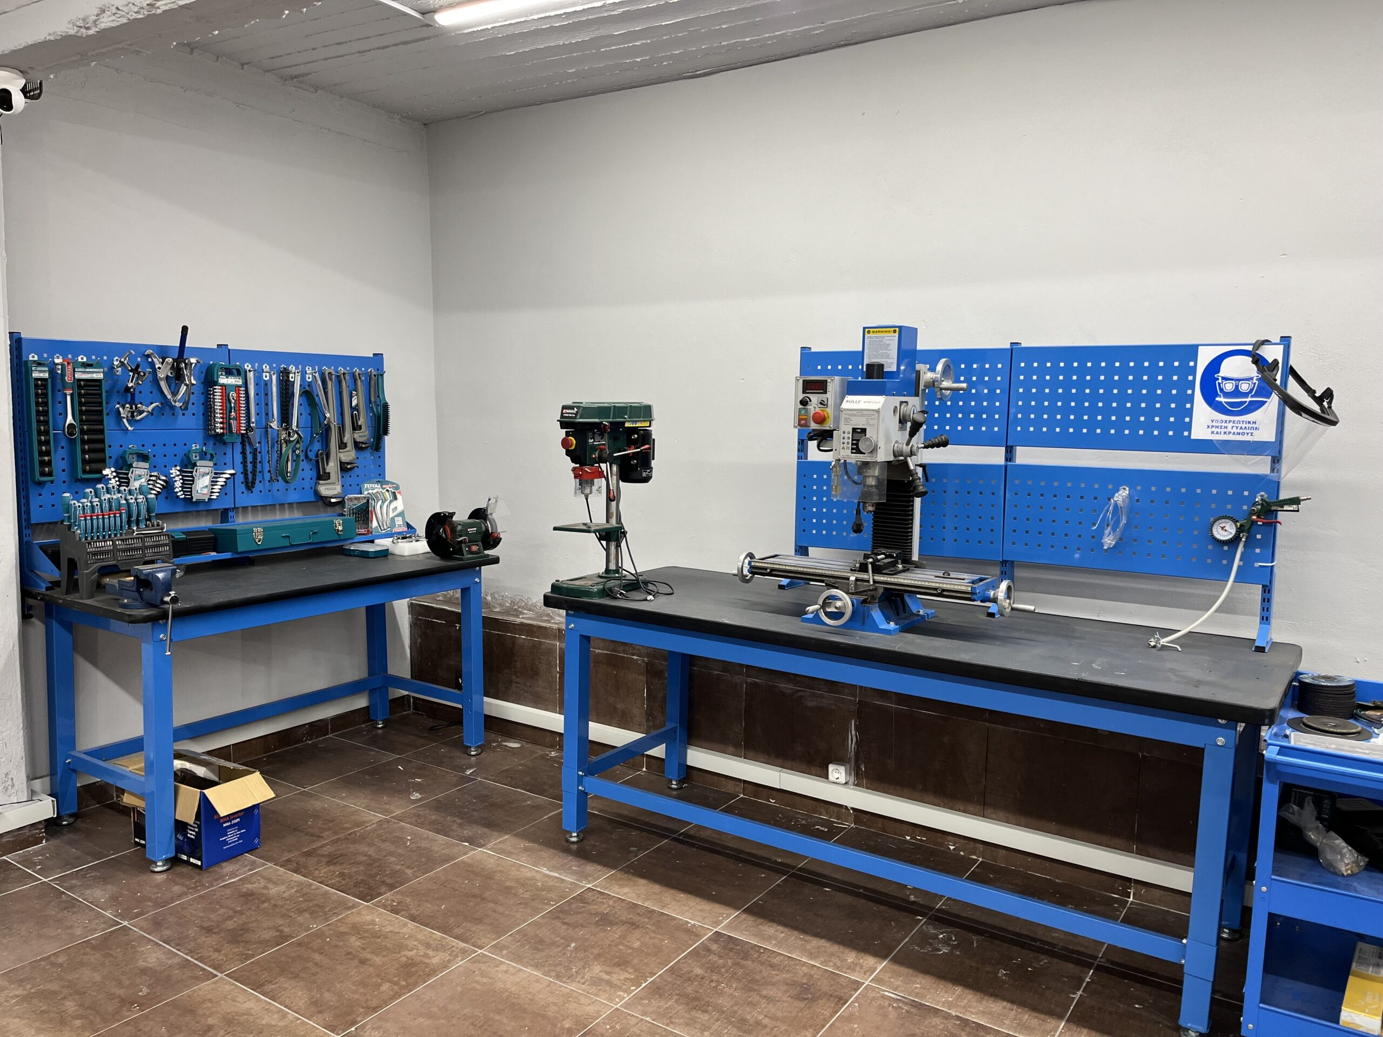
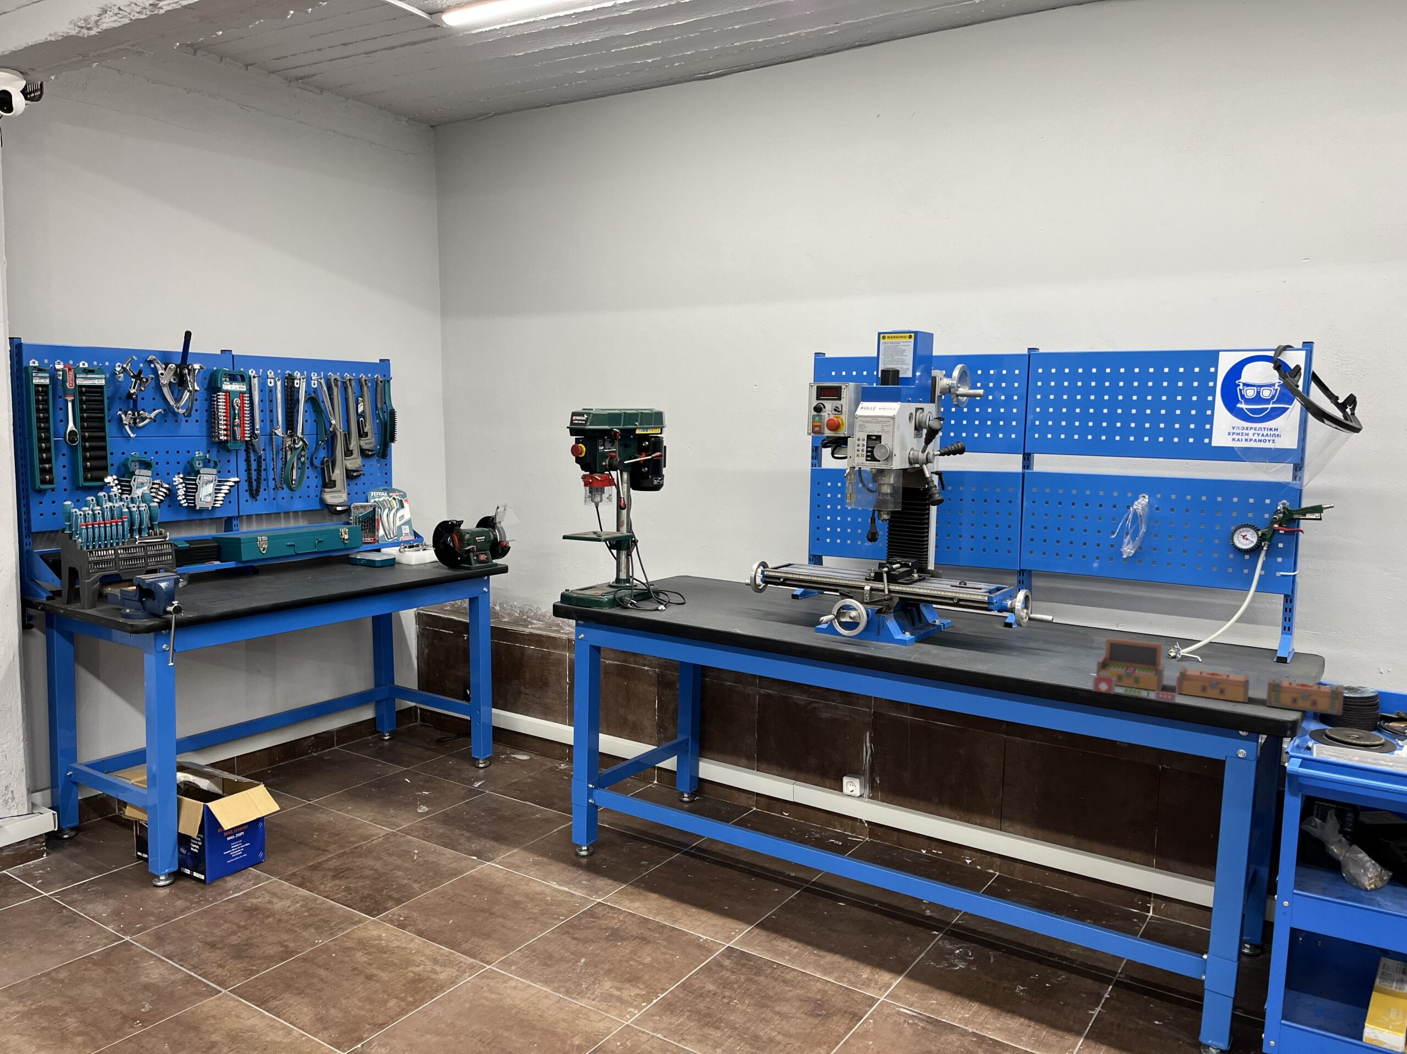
+ tool box [1092,638,1344,716]
